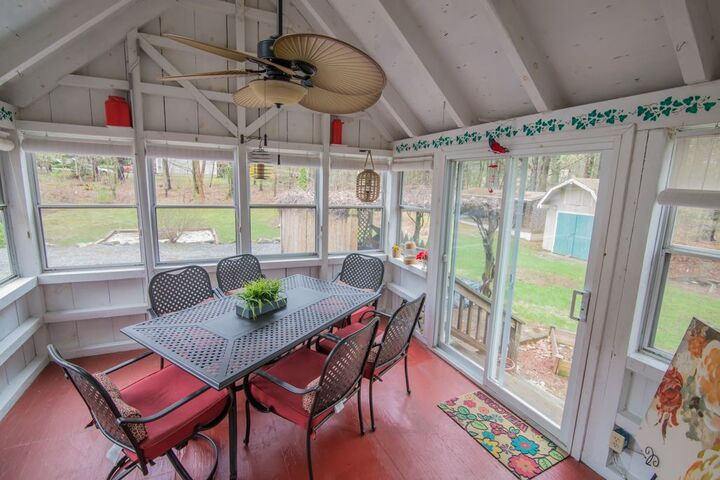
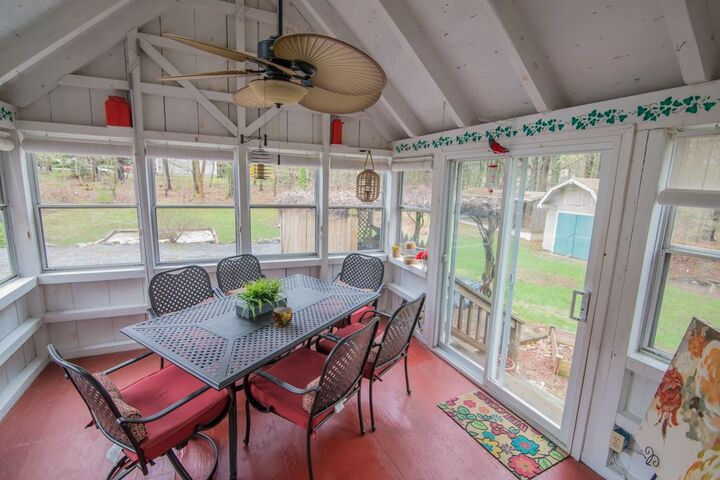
+ cup [272,306,294,328]
